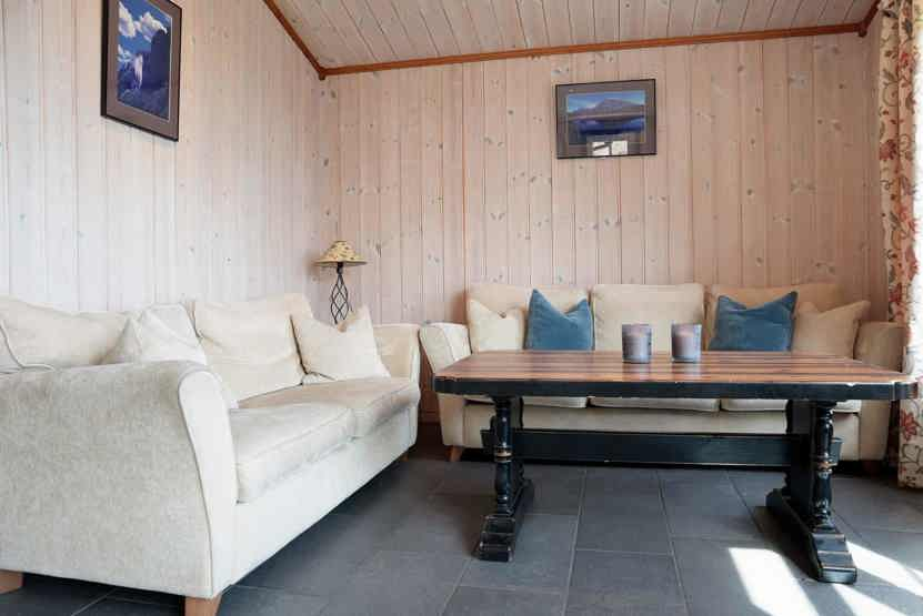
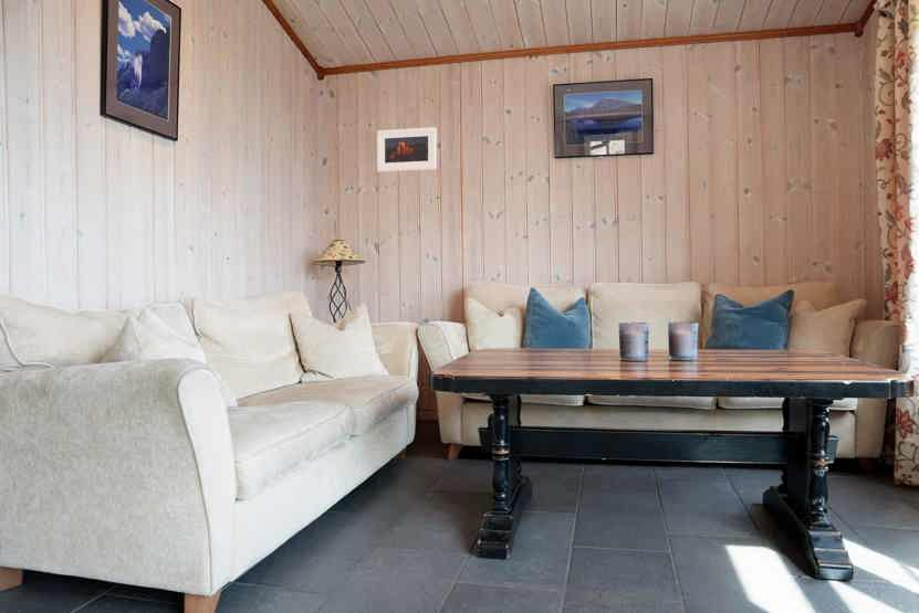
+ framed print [376,126,438,172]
